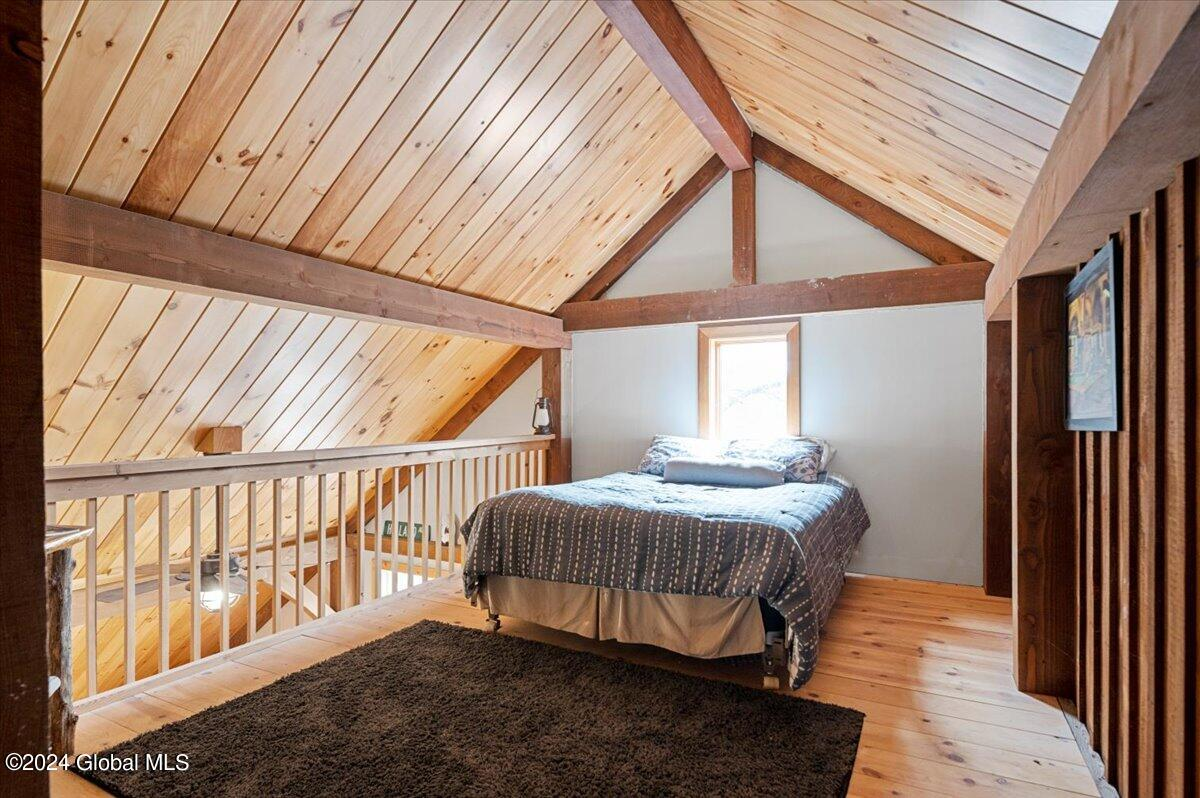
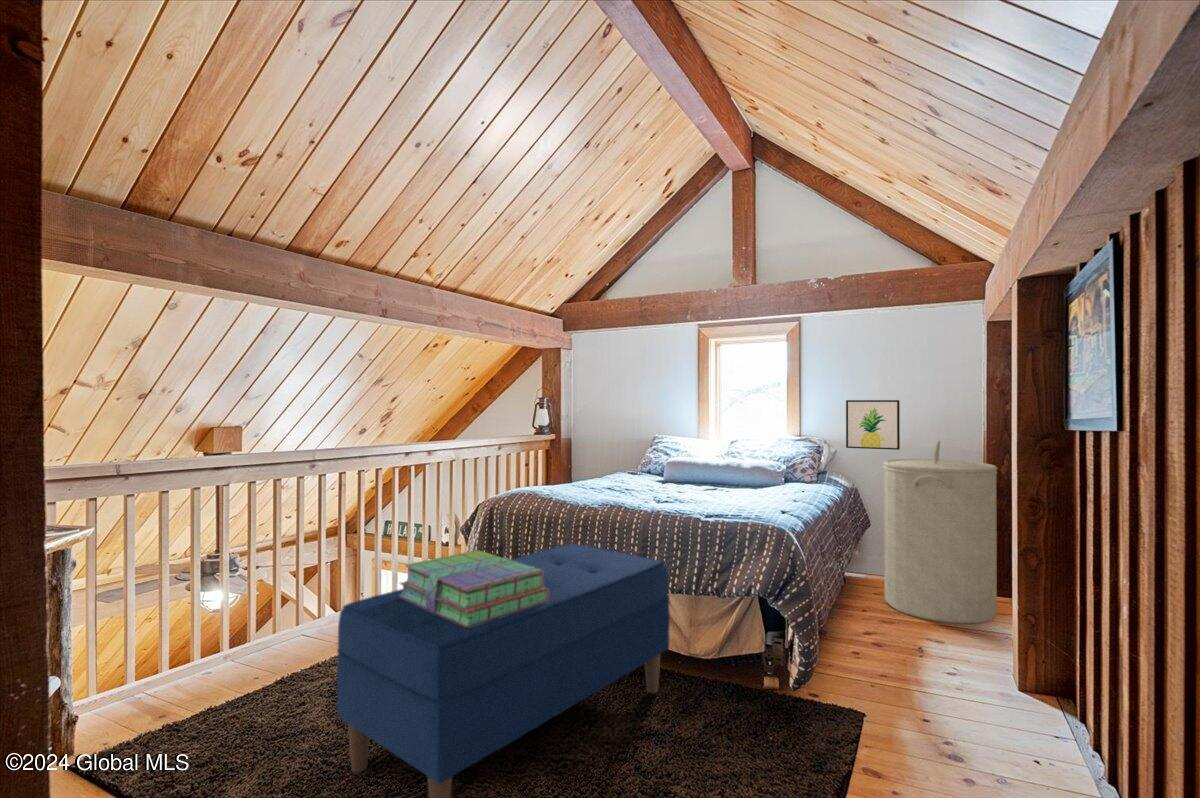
+ wall art [845,399,901,451]
+ laundry hamper [882,440,999,625]
+ bench [336,542,671,798]
+ stack of books [399,549,549,627]
